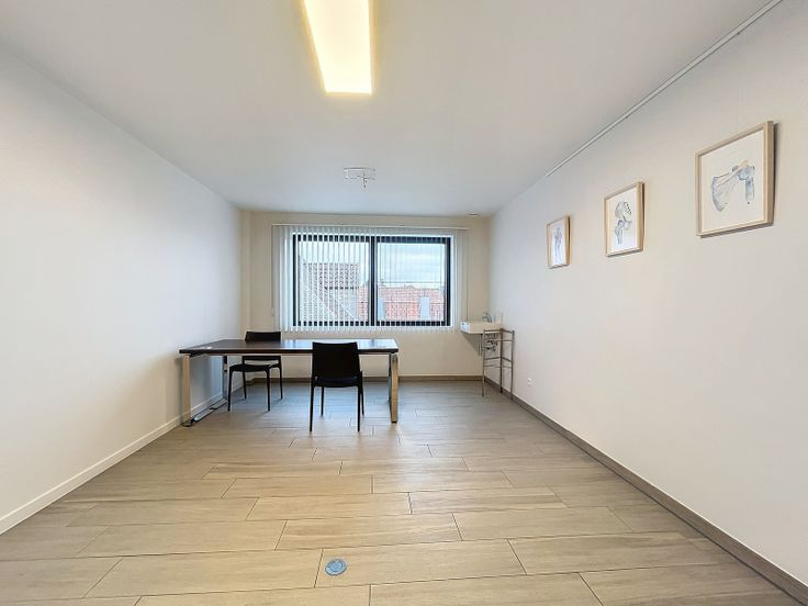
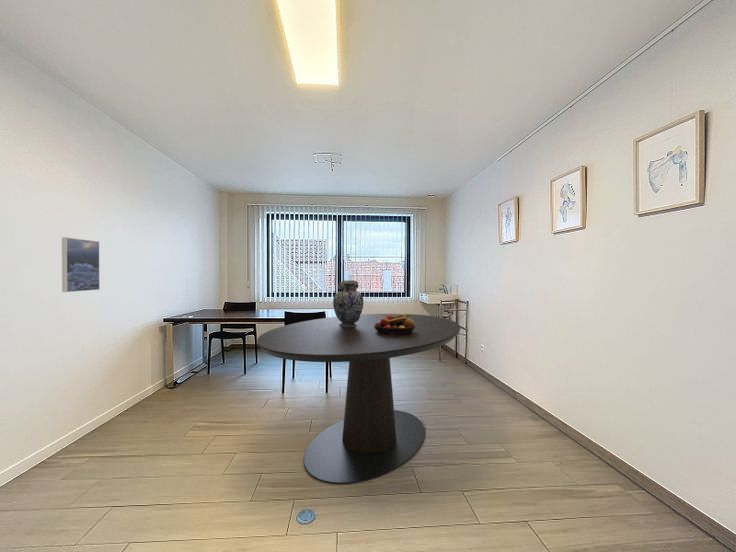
+ vase [332,280,364,327]
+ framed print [61,236,101,293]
+ fruit bowl [374,313,415,335]
+ dining table [256,313,461,485]
